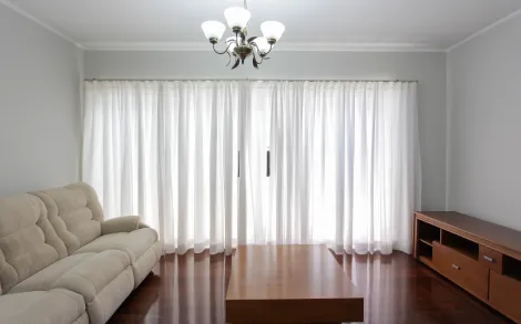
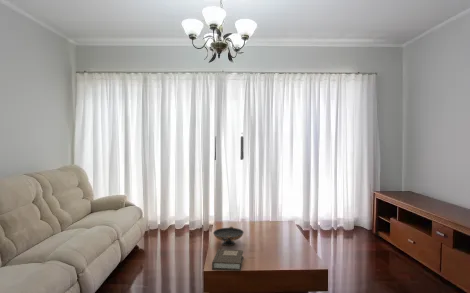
+ book [211,248,244,272]
+ decorative bowl [212,225,245,247]
